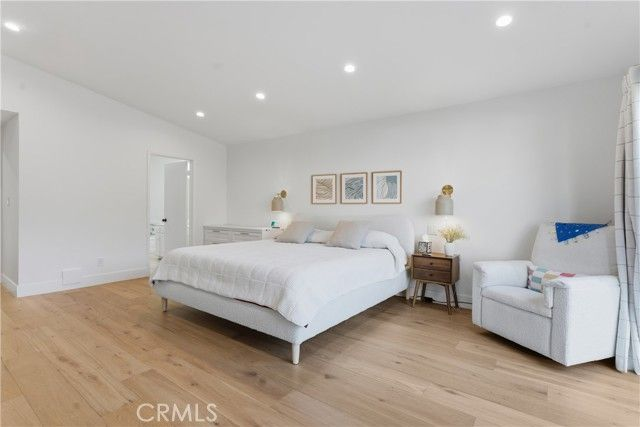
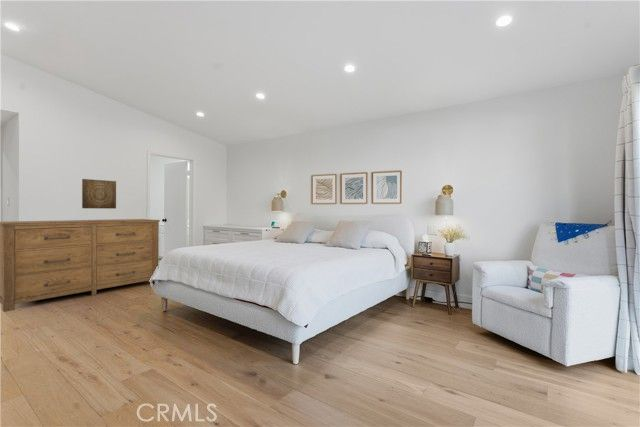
+ wall art [81,178,117,210]
+ dresser [0,218,161,313]
